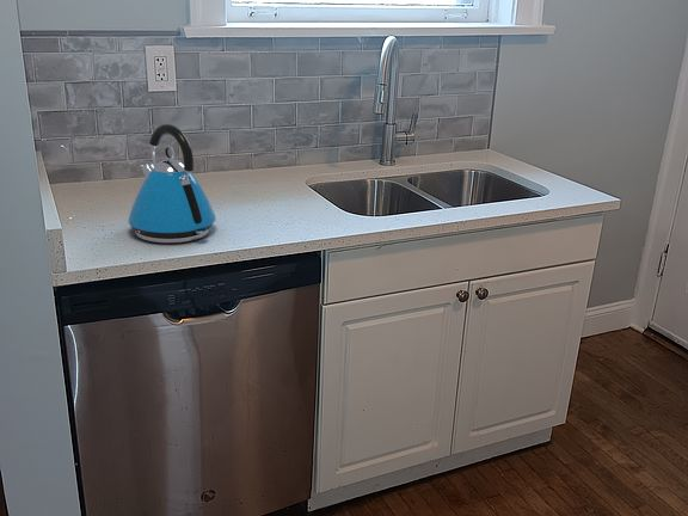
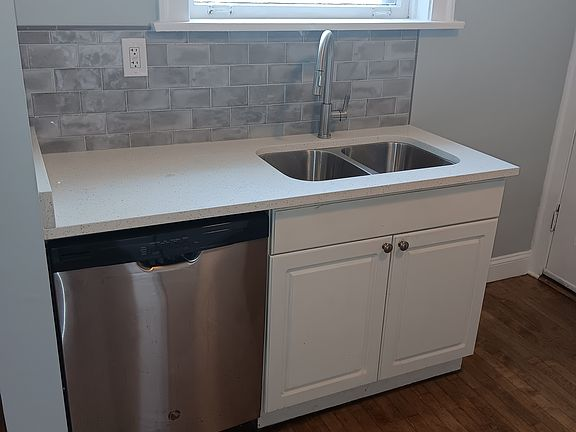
- kettle [127,123,217,244]
